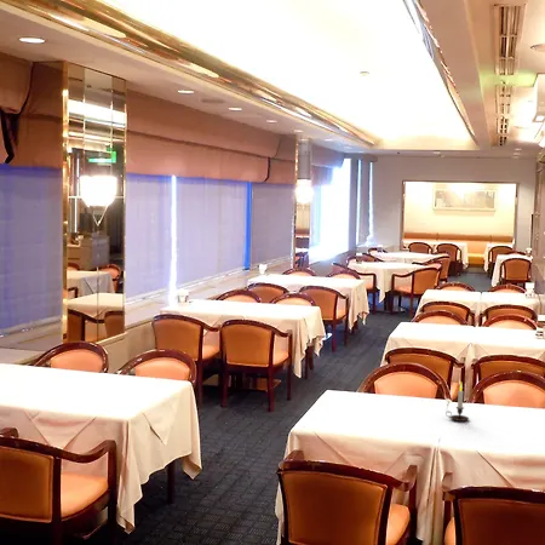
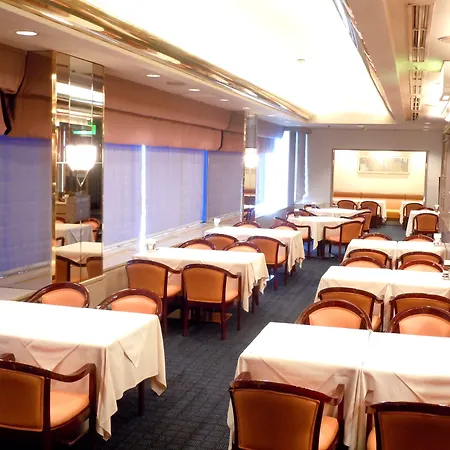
- candle [444,382,470,423]
